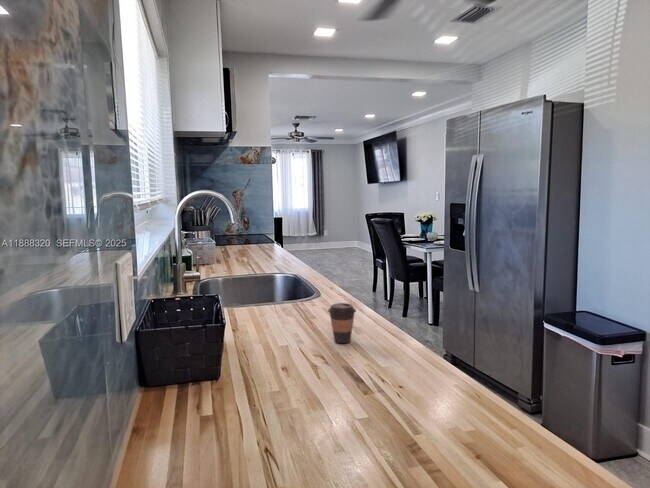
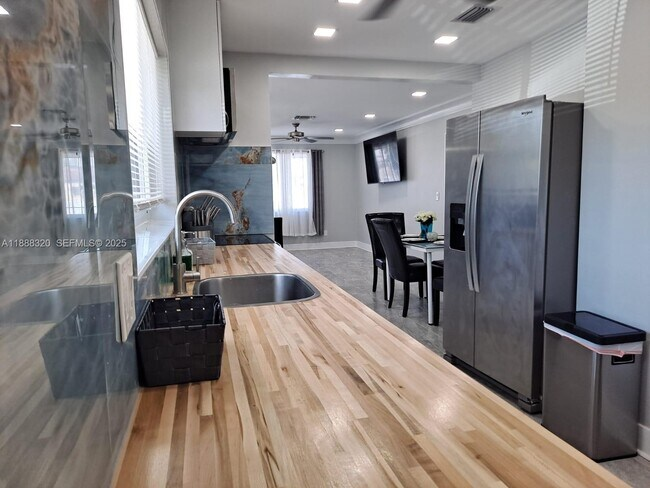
- coffee cup [327,302,357,344]
